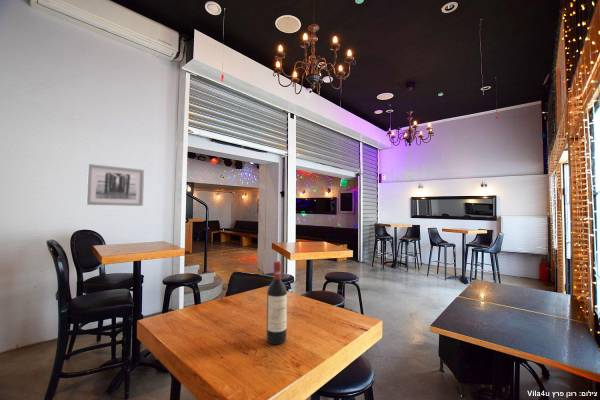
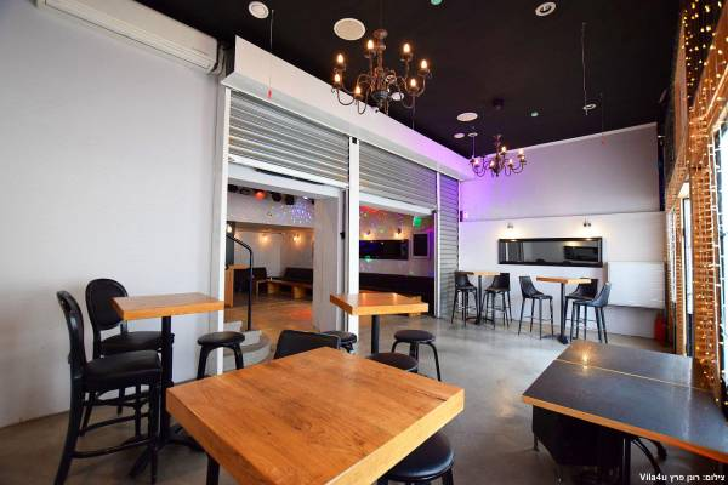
- wall art [86,163,145,207]
- wine bottle [266,260,288,345]
